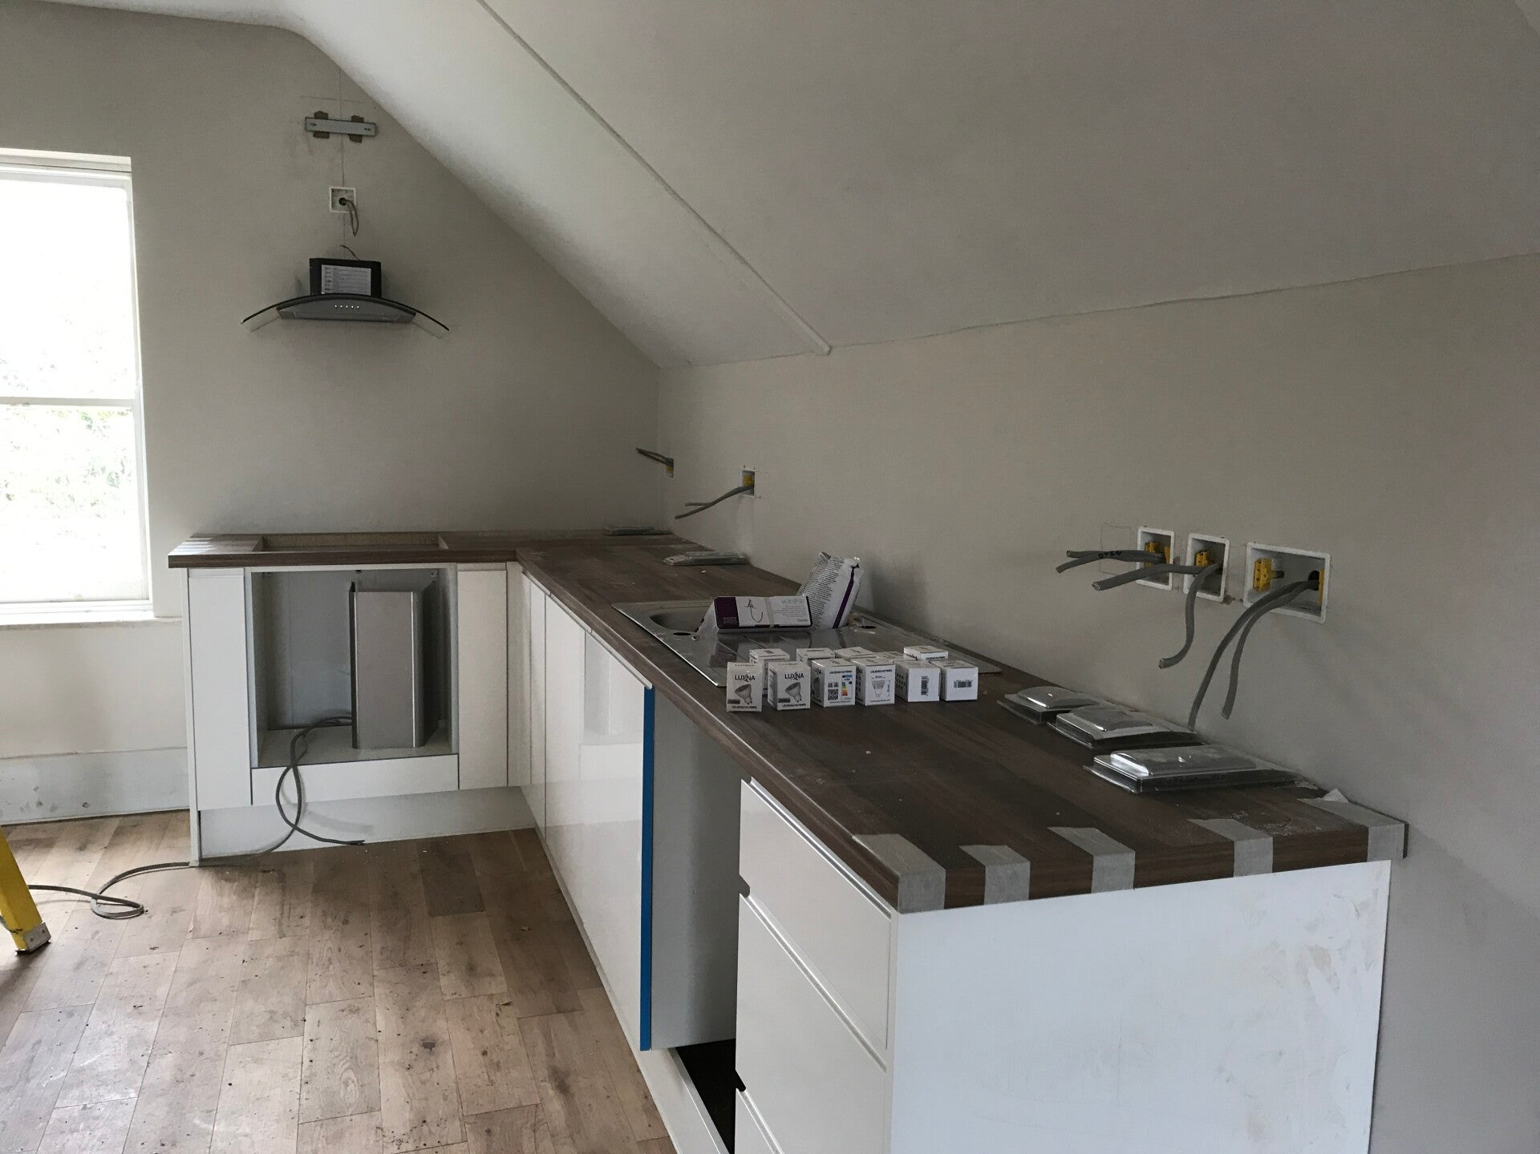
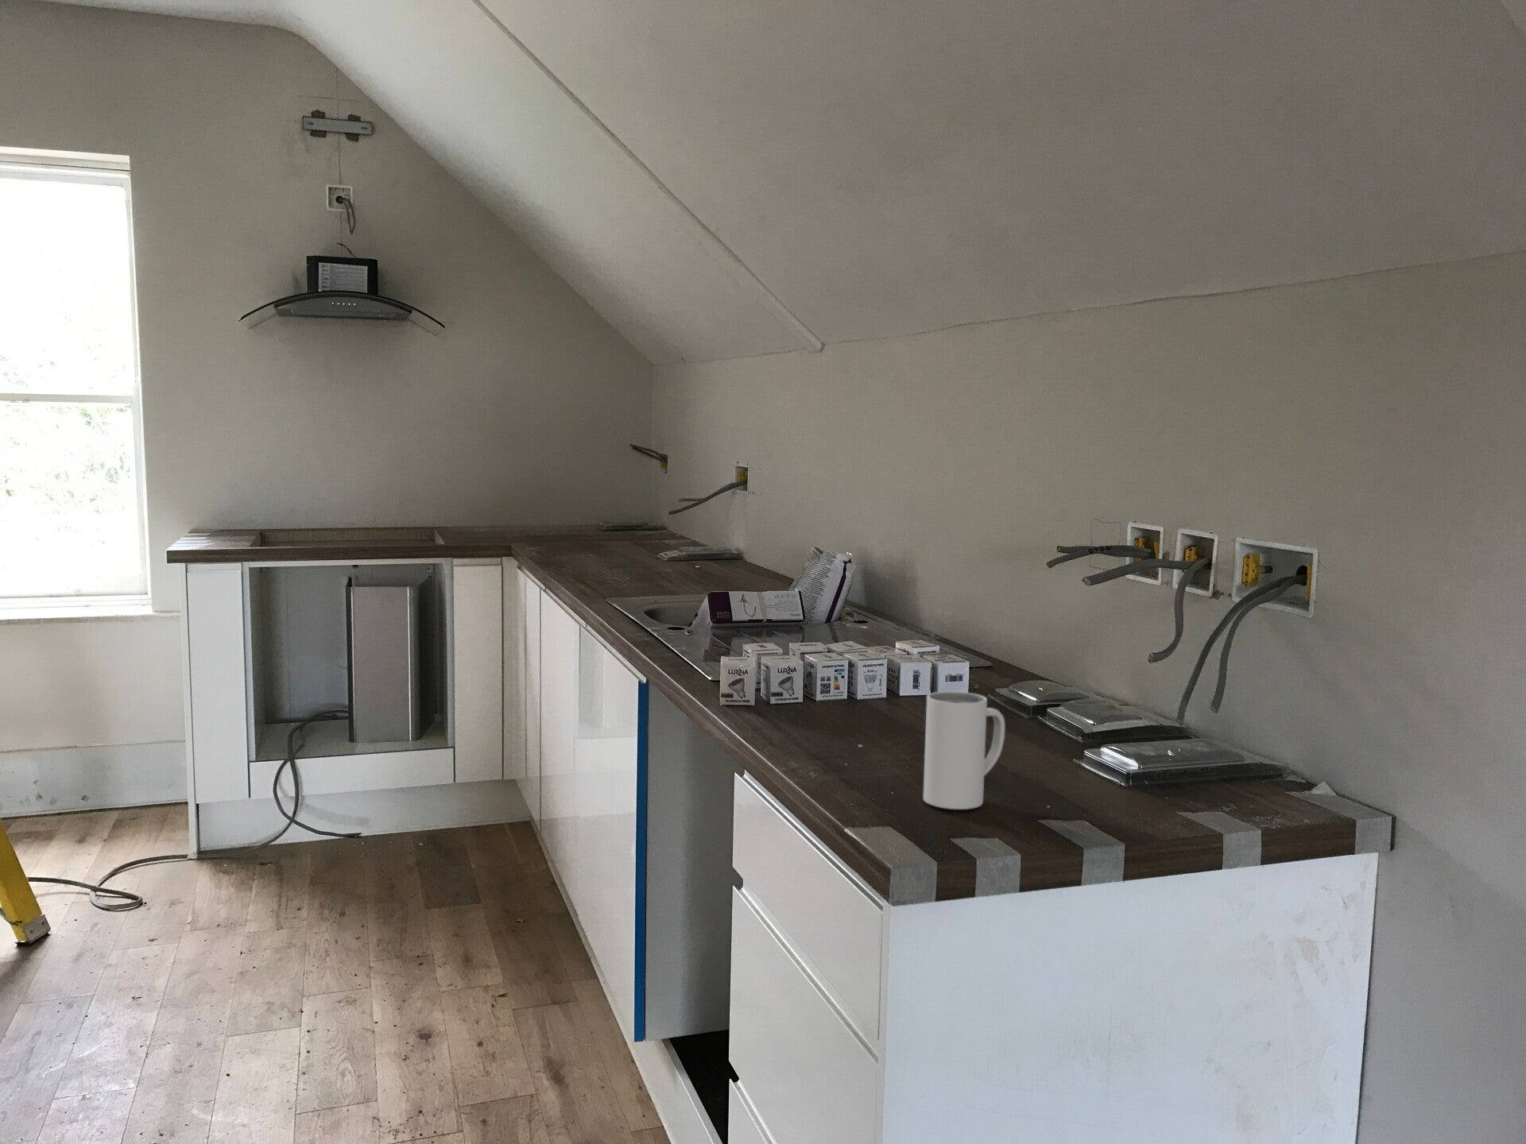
+ mug [923,691,1006,810]
